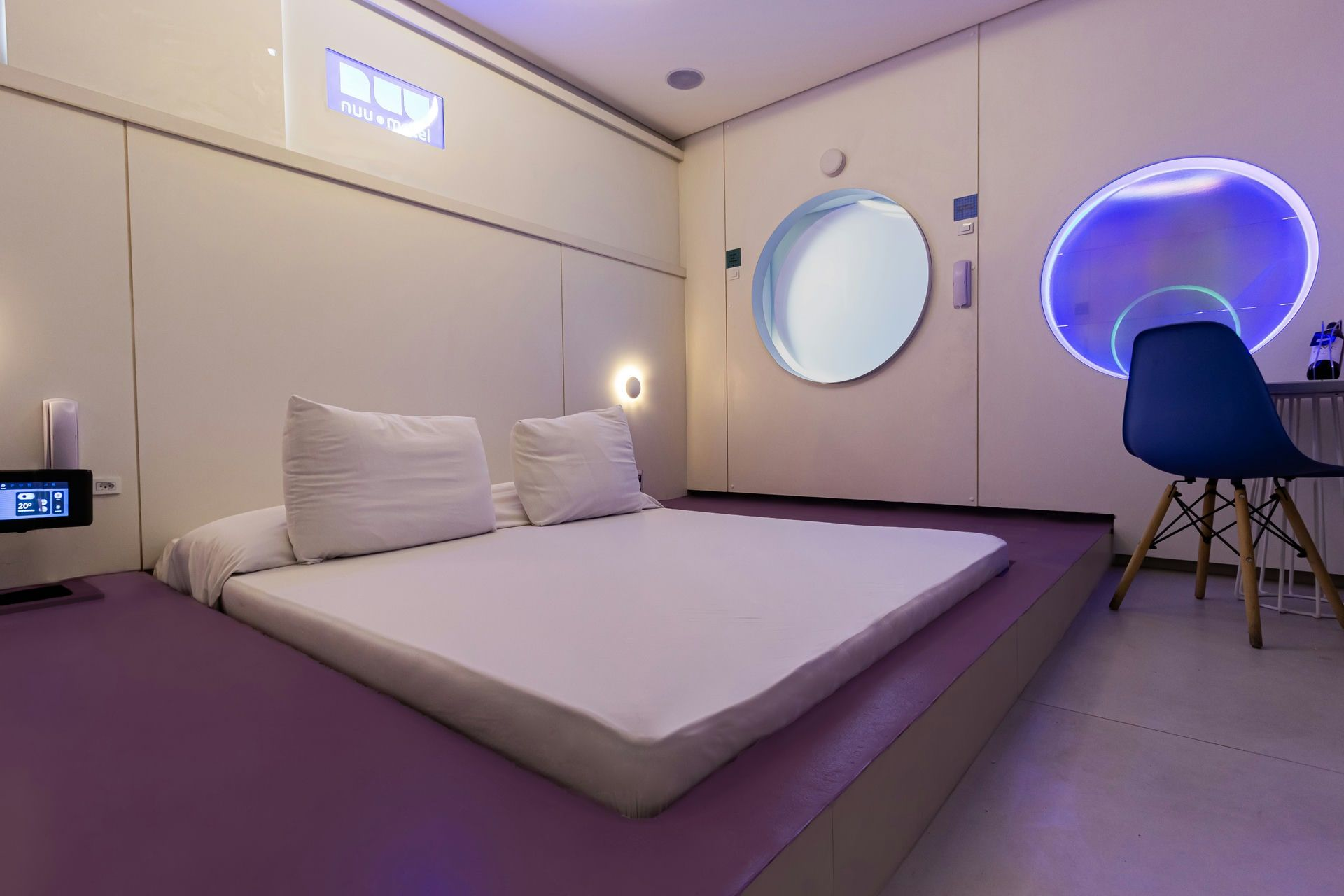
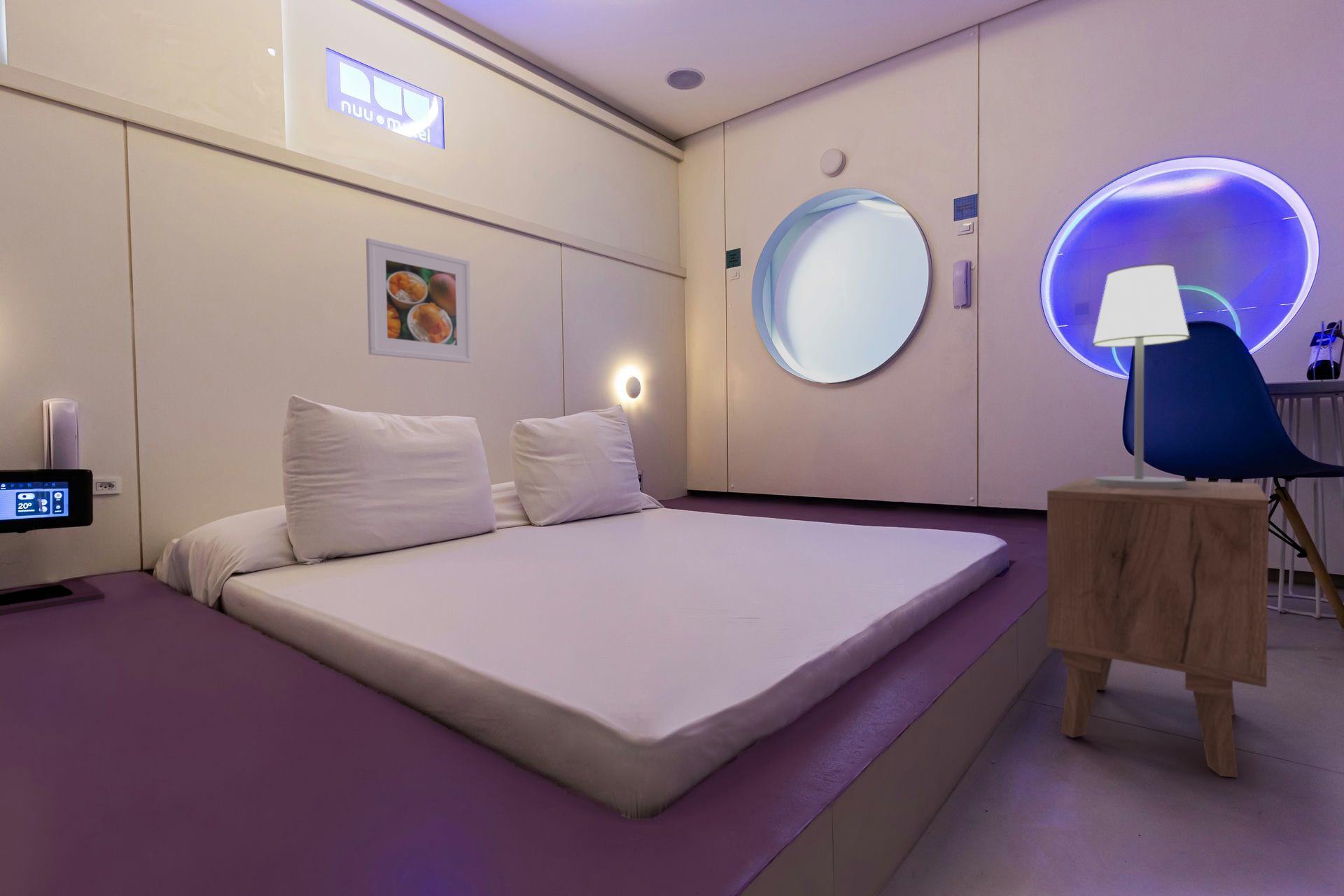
+ table lamp [1091,263,1191,489]
+ nightstand [1047,477,1269,778]
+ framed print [365,237,472,364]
